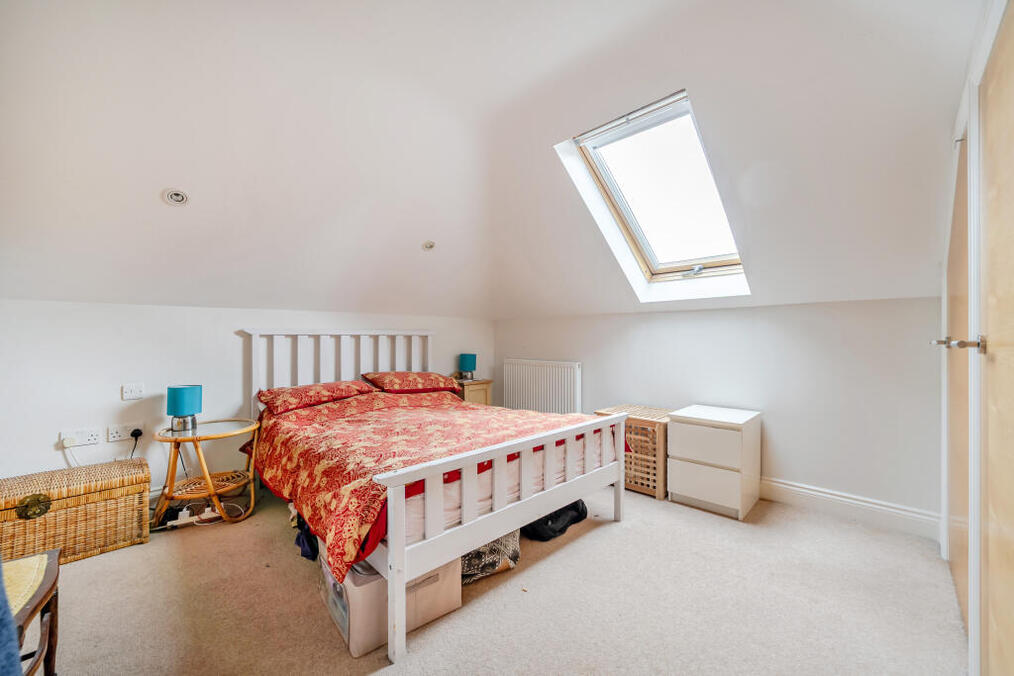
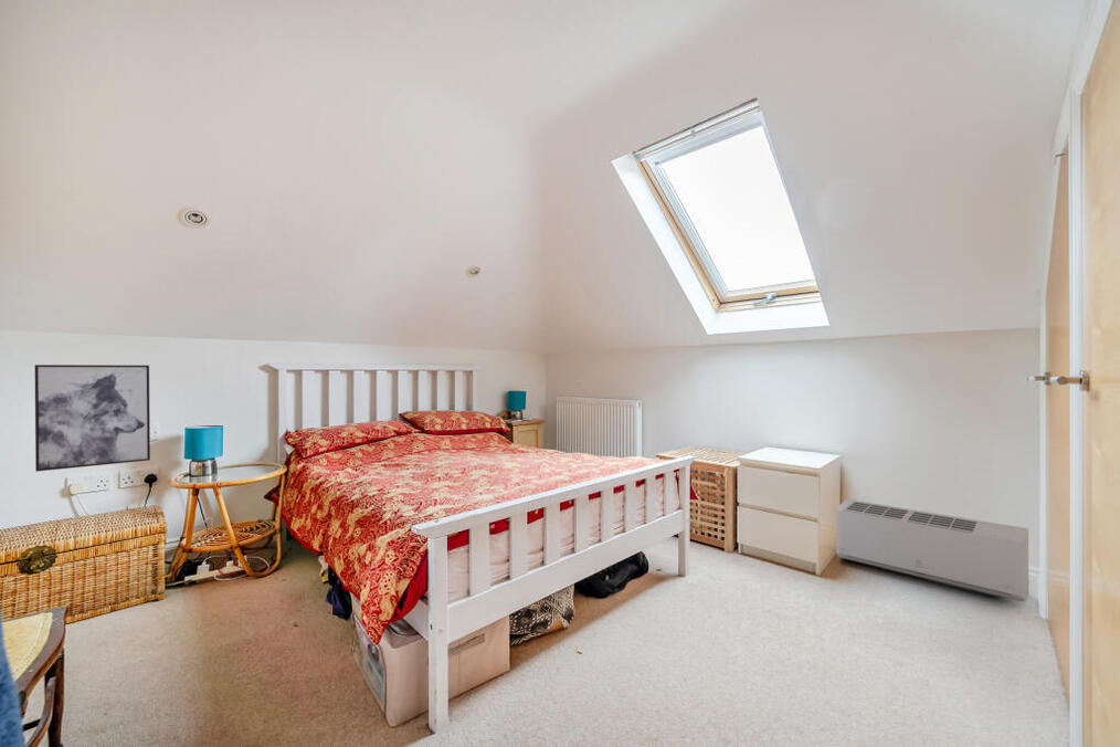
+ air conditioner [835,498,1029,603]
+ wall art [34,364,151,473]
